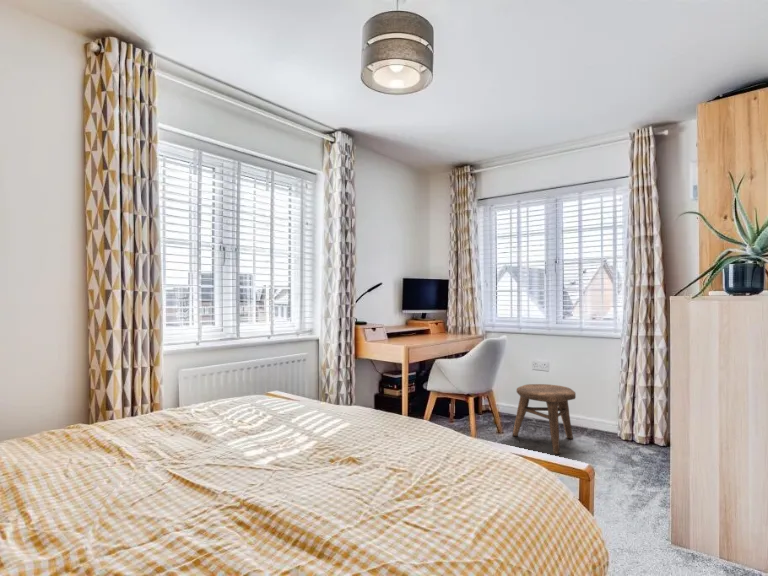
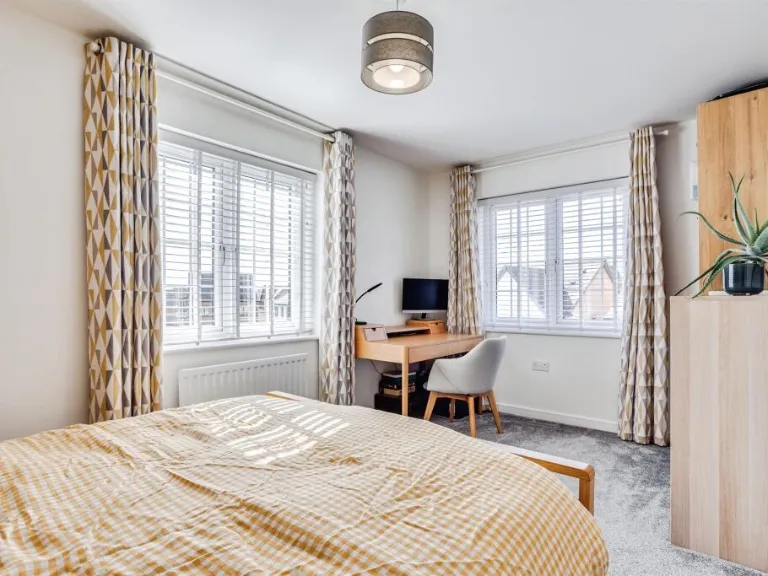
- stool [512,383,577,455]
